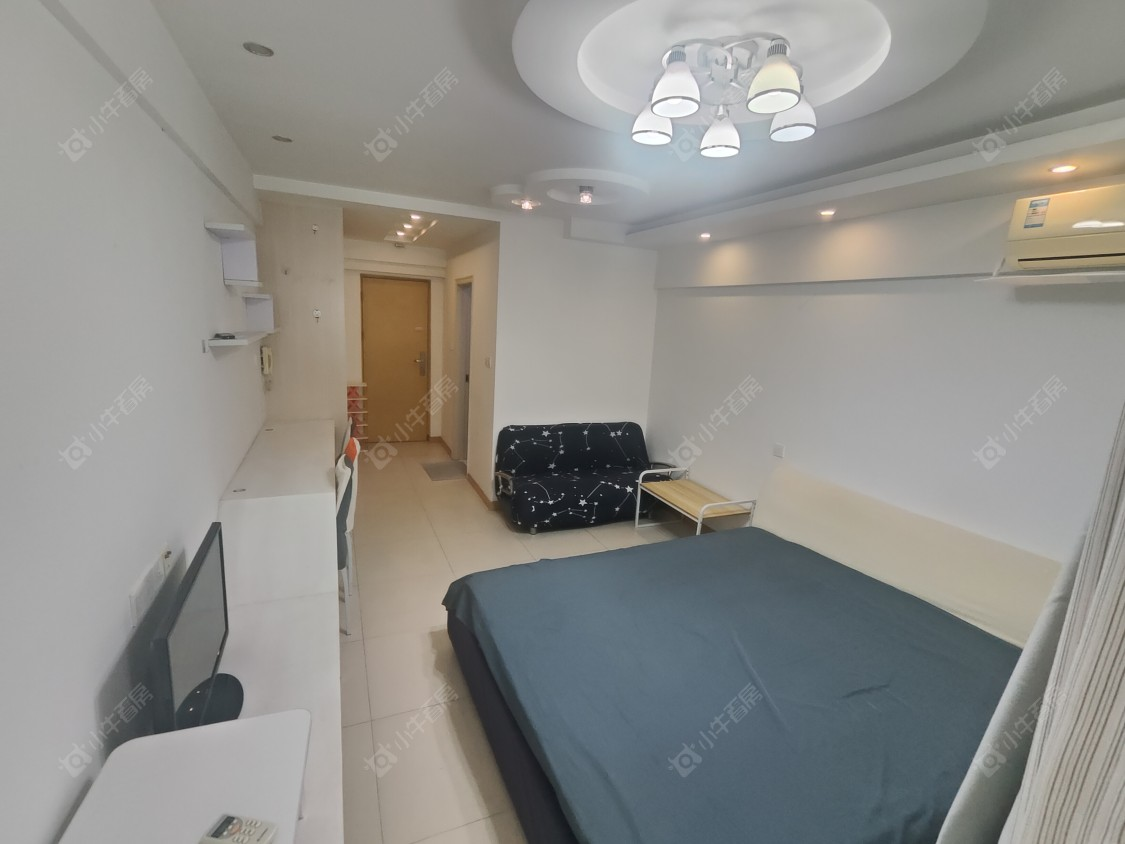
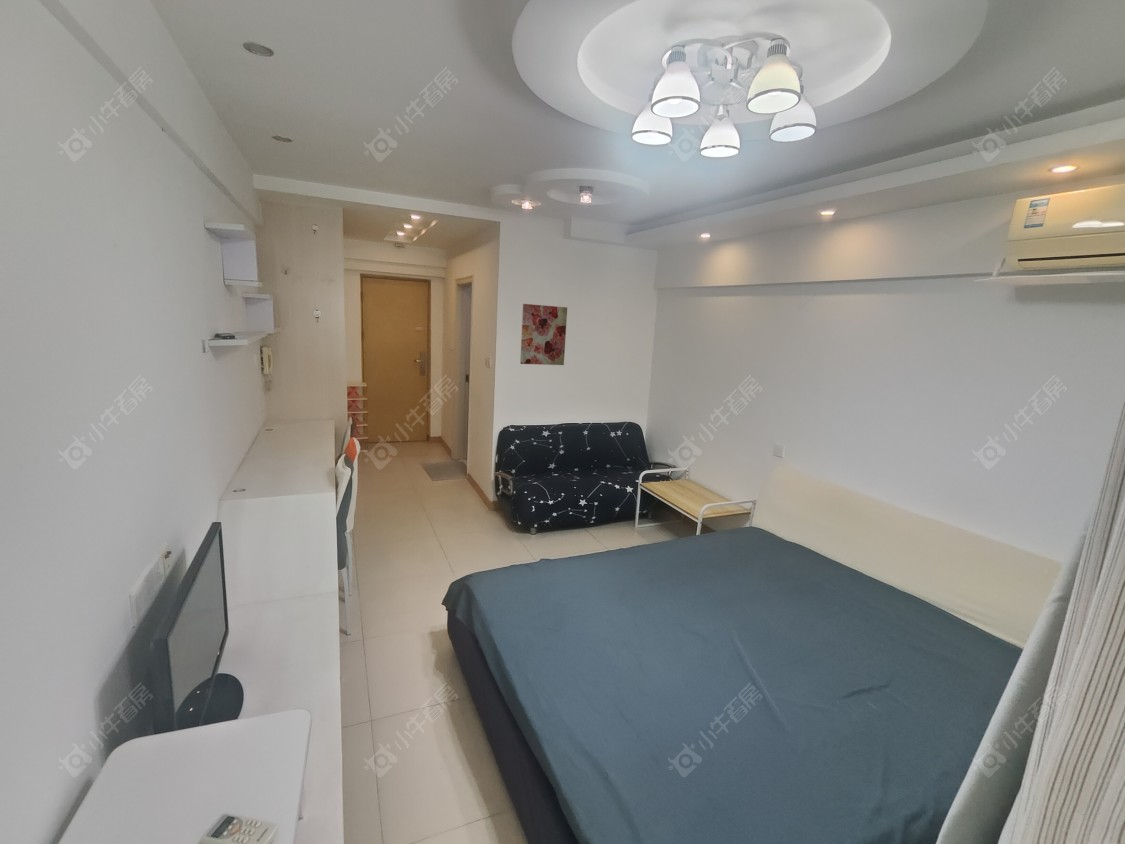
+ wall art [519,303,568,366]
